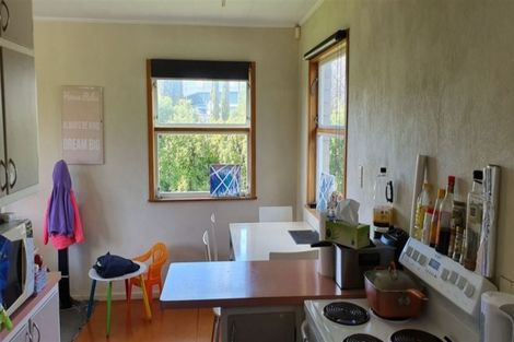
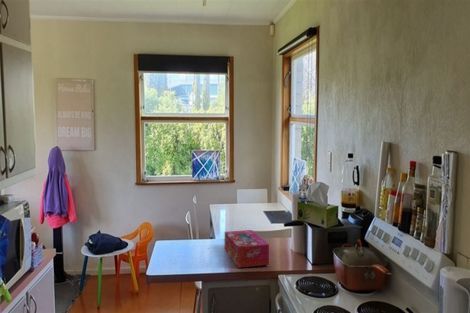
+ tissue box [224,229,270,269]
